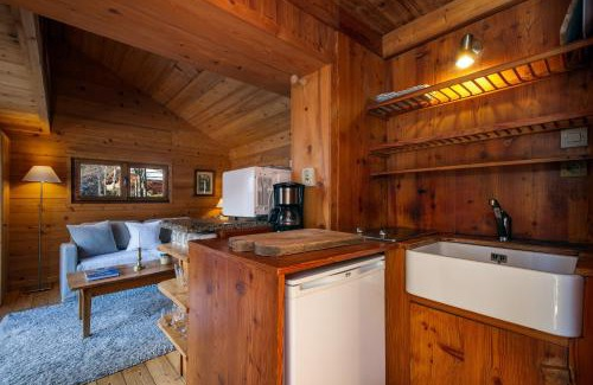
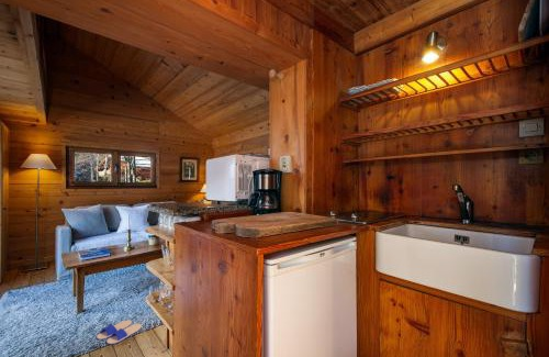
+ flip-flop [96,320,143,346]
